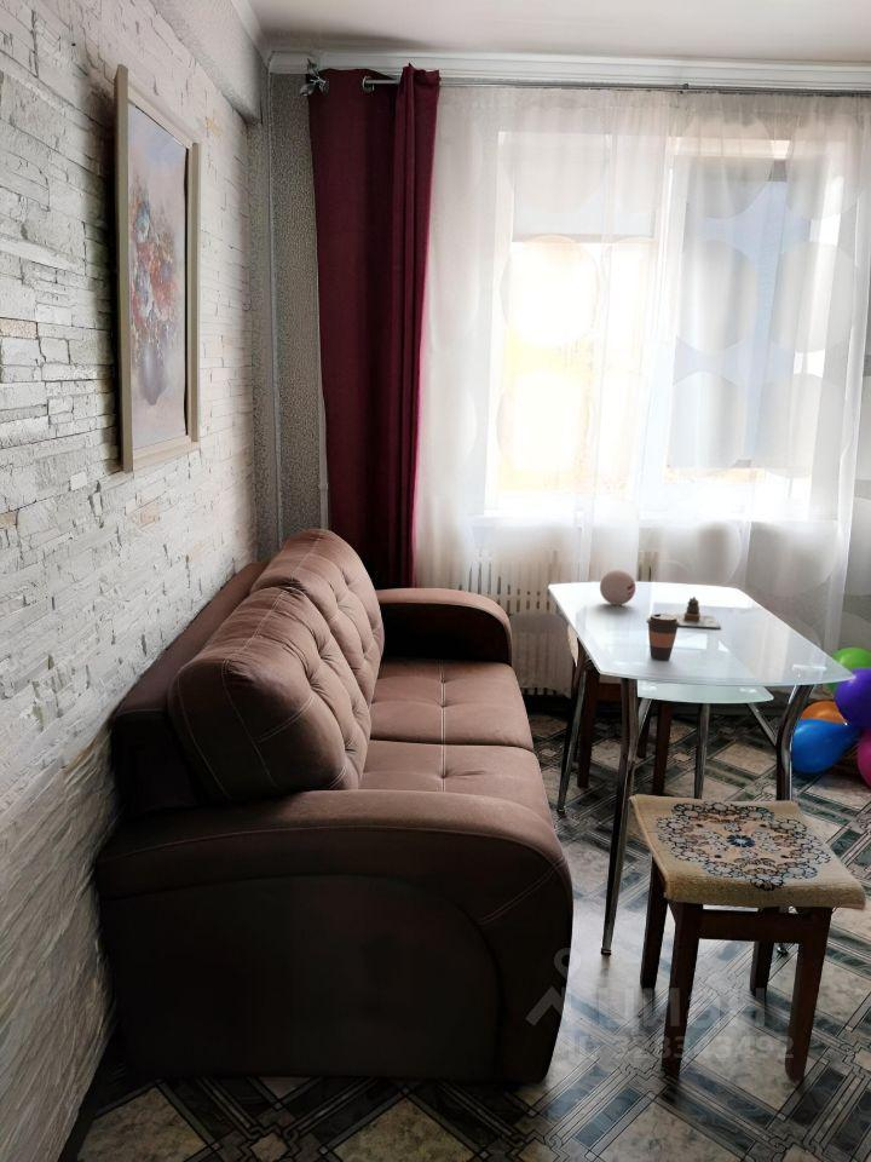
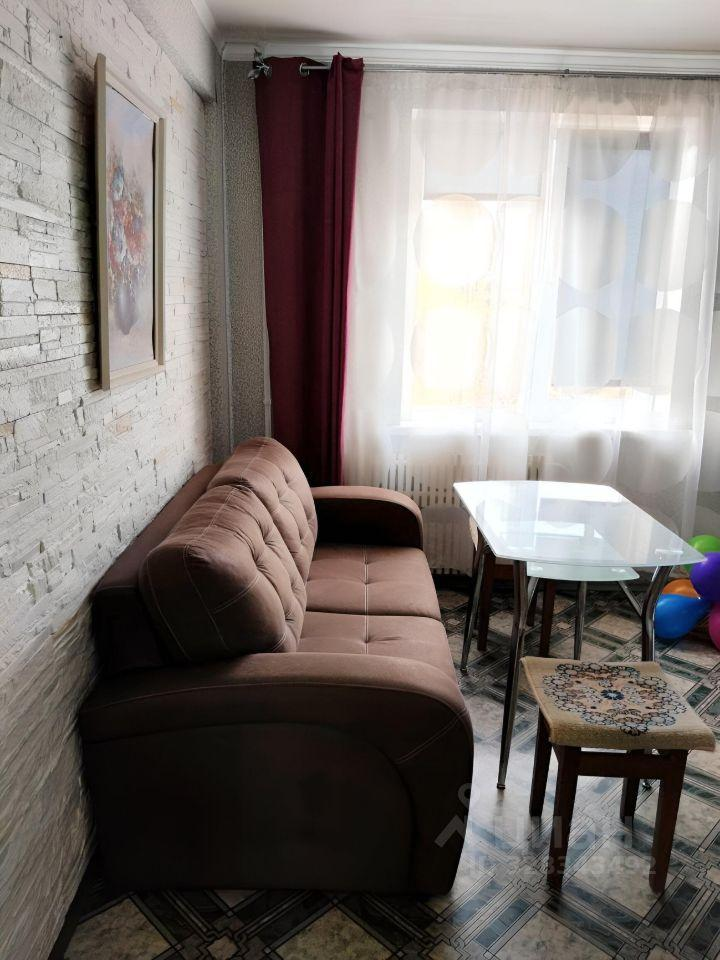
- teapot [667,596,722,628]
- coffee cup [645,612,680,661]
- decorative ball [599,569,636,606]
